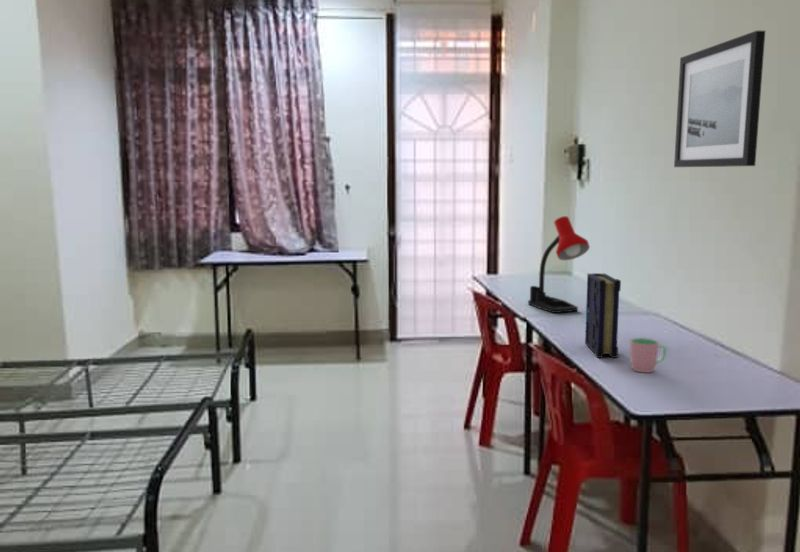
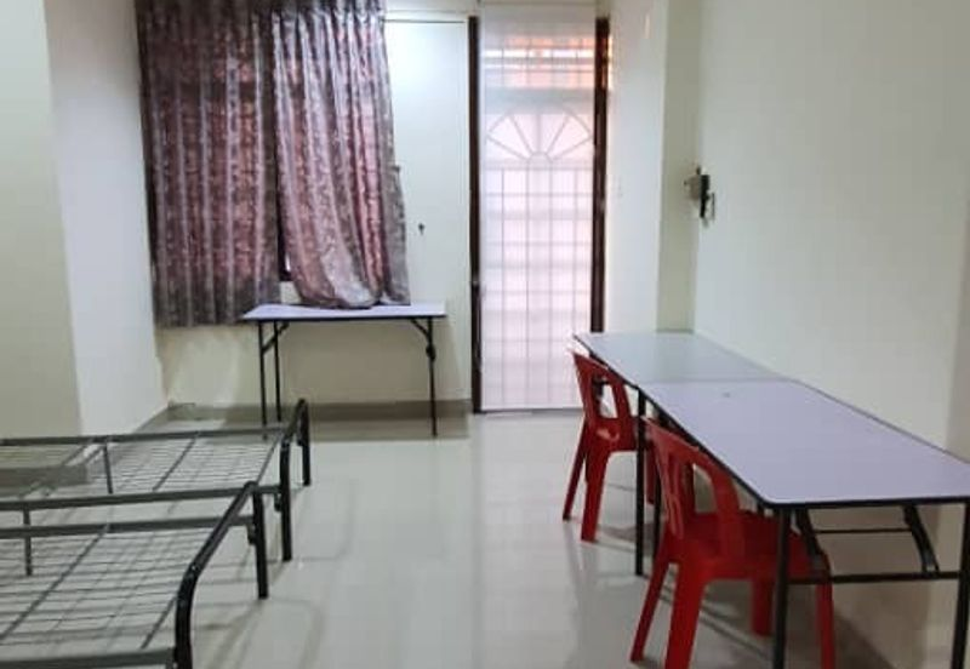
- desk lamp [527,215,591,314]
- cup [629,337,668,374]
- book [581,272,622,359]
- wall art [673,30,766,168]
